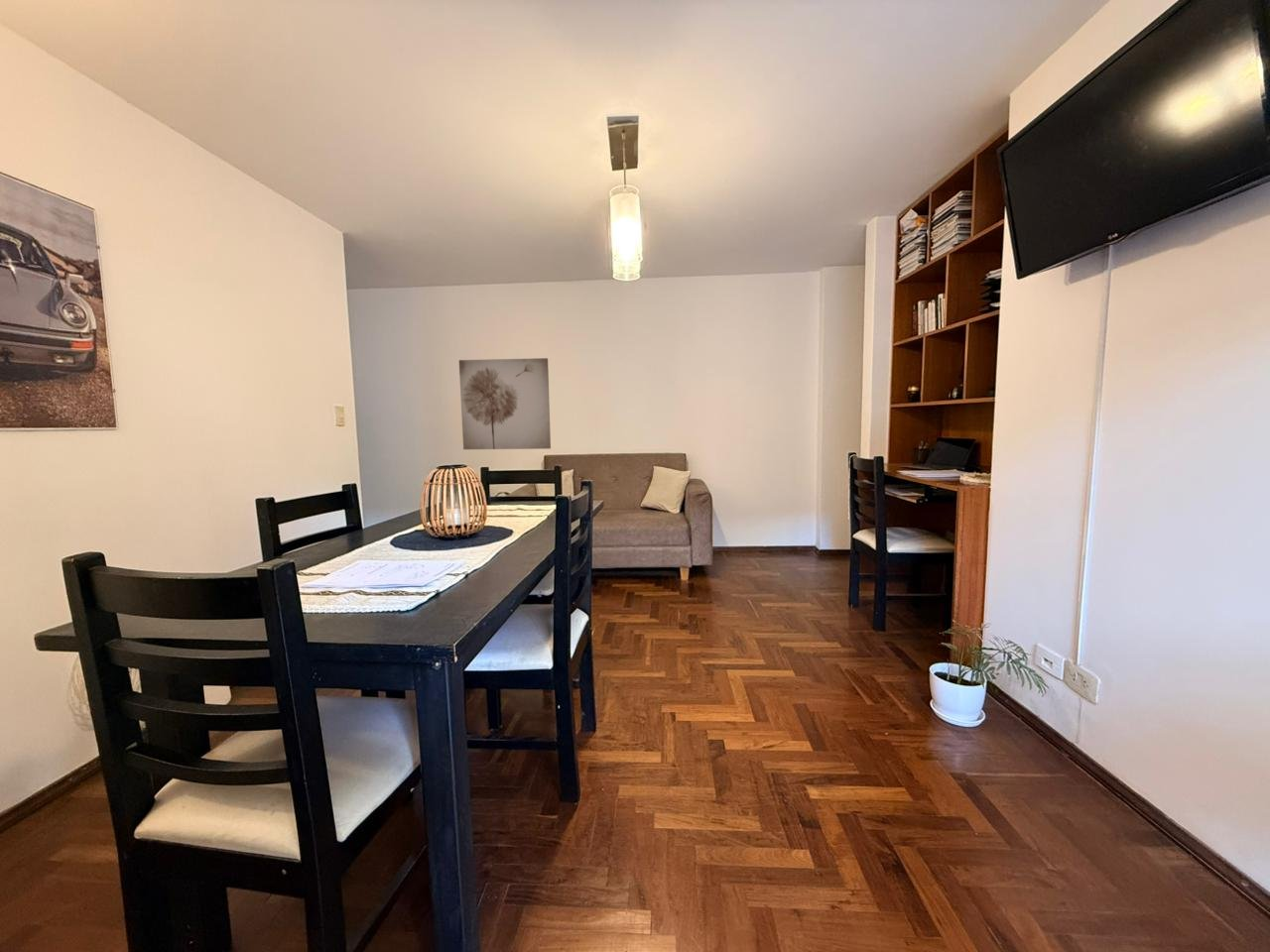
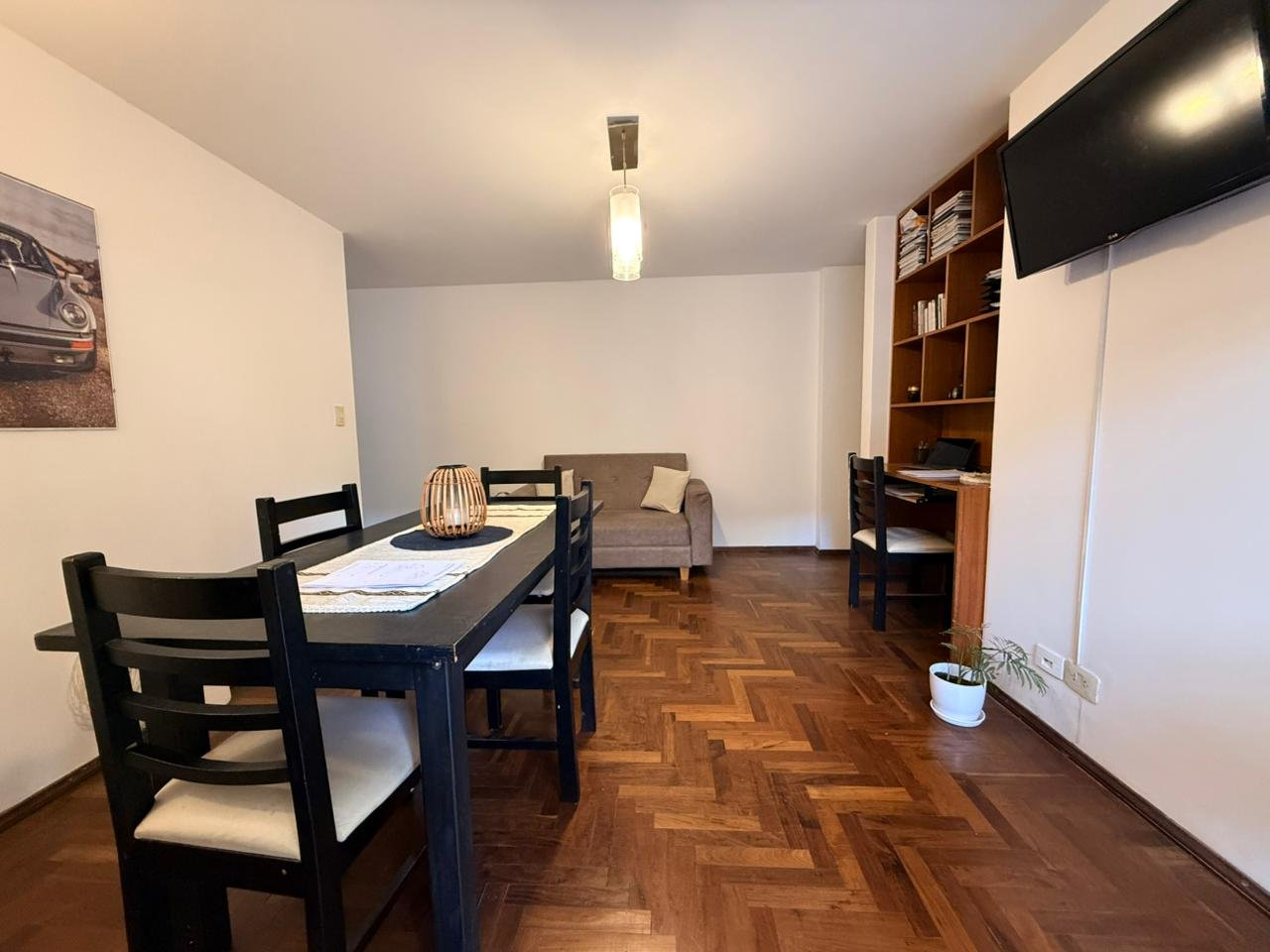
- wall art [458,357,552,450]
